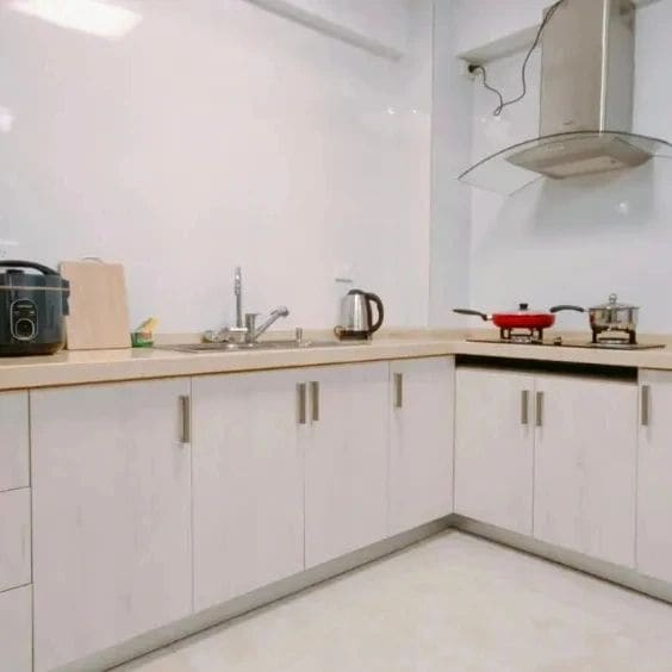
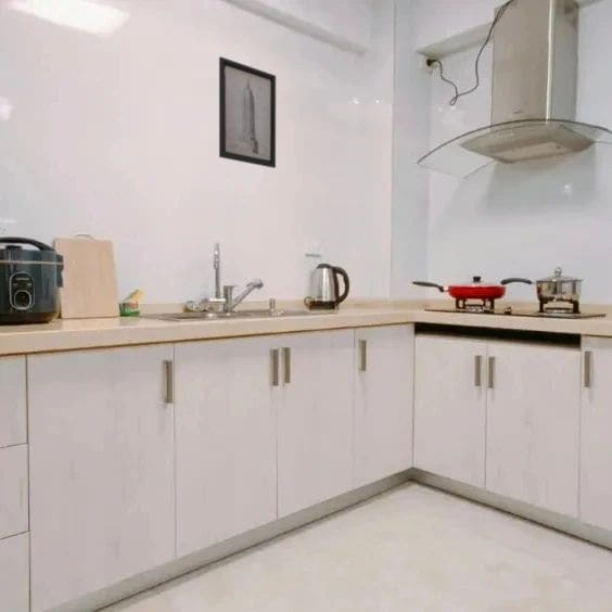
+ wall art [218,55,277,169]
